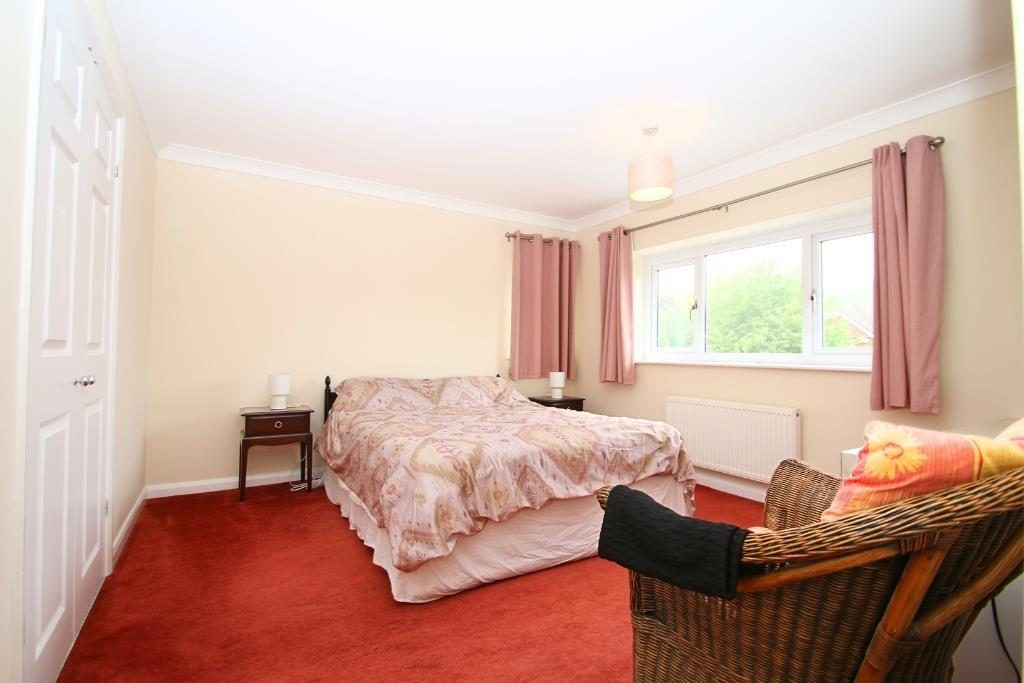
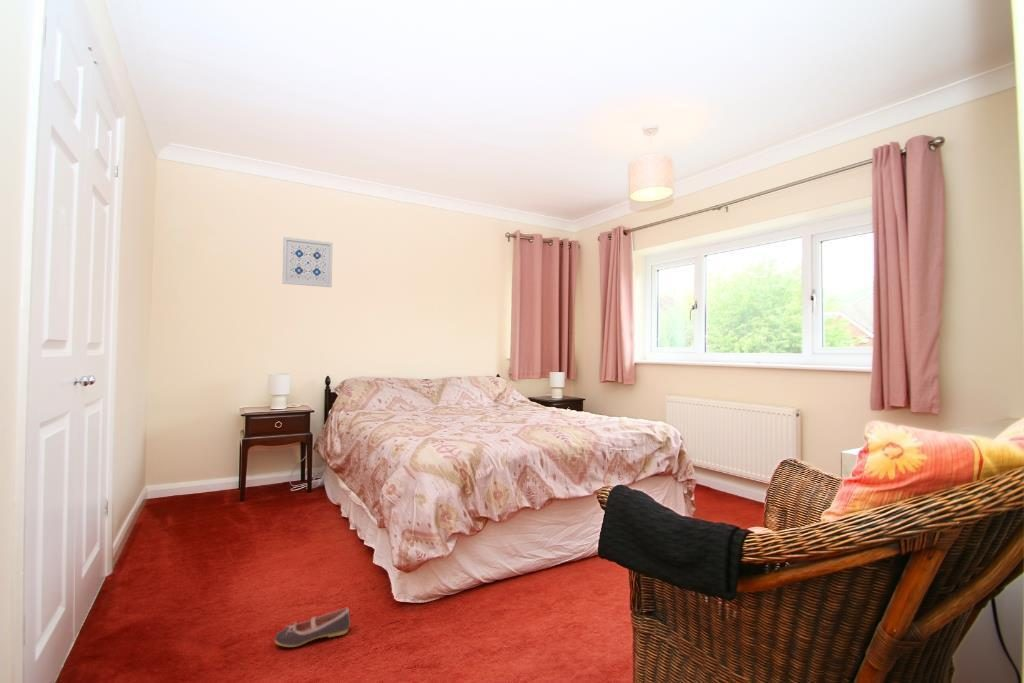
+ wall art [281,236,334,288]
+ shoe [274,607,351,648]
